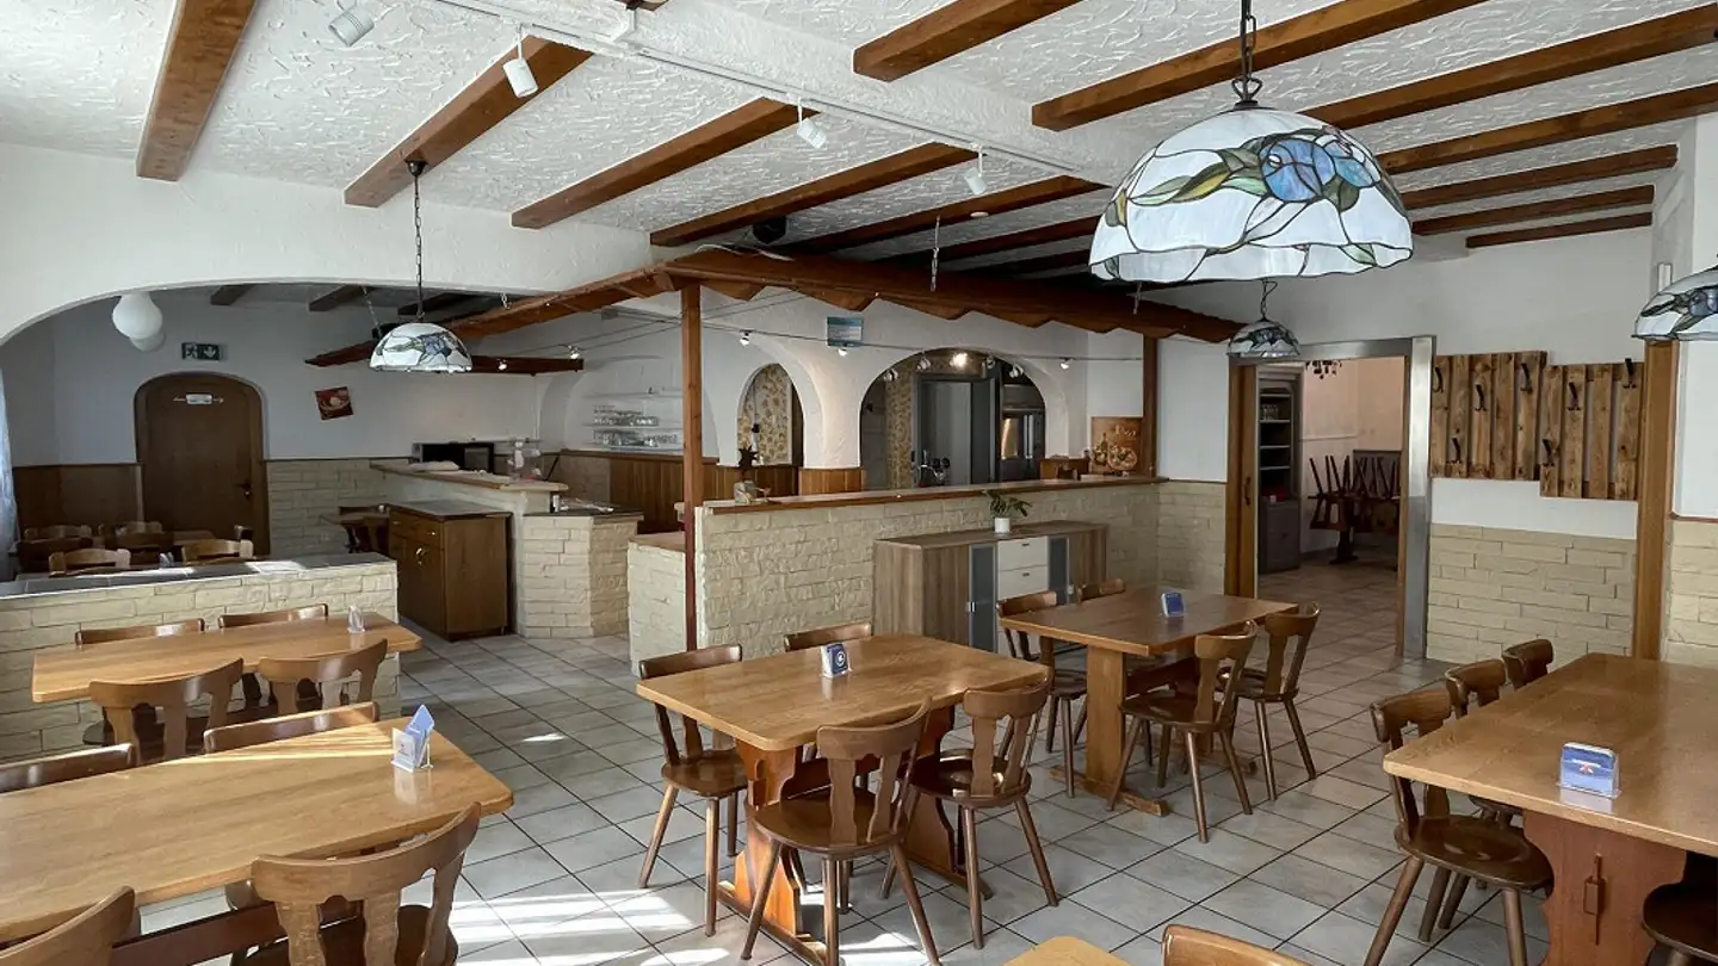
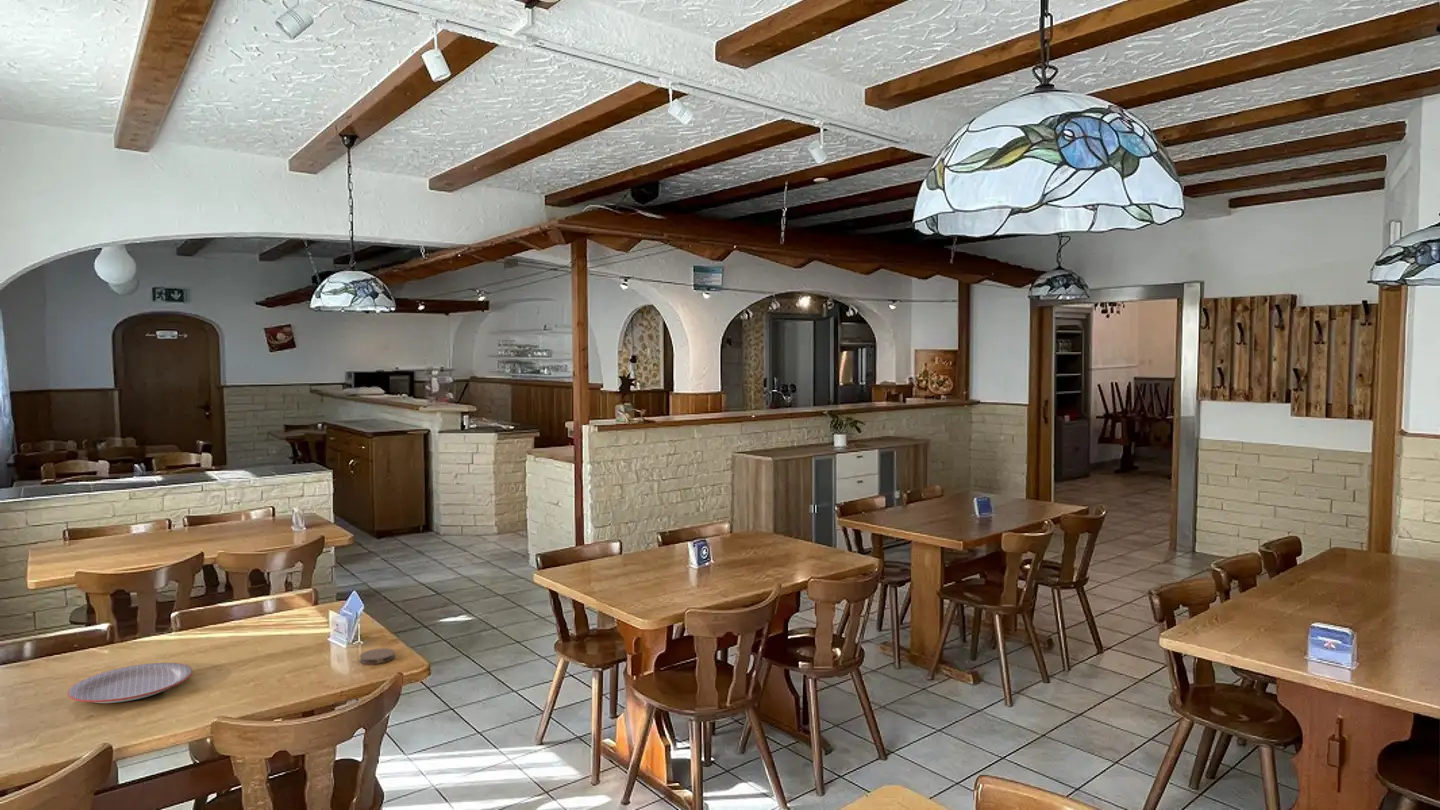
+ plate [66,662,194,704]
+ coaster [358,647,396,665]
